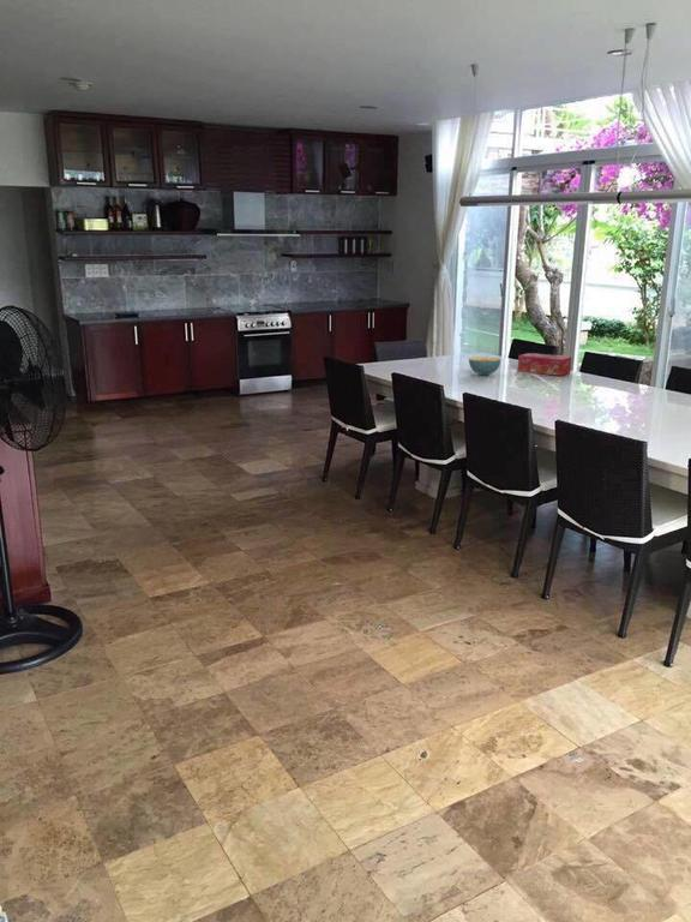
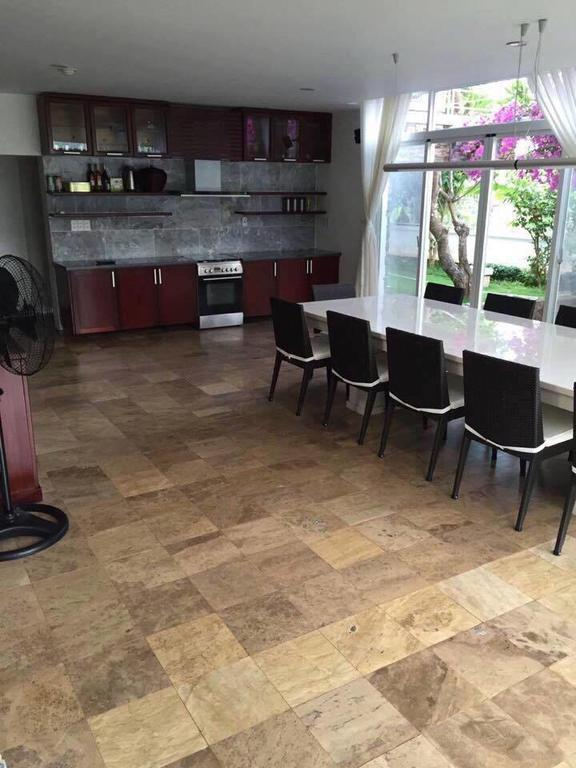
- tissue box [517,352,573,377]
- cereal bowl [468,355,501,377]
